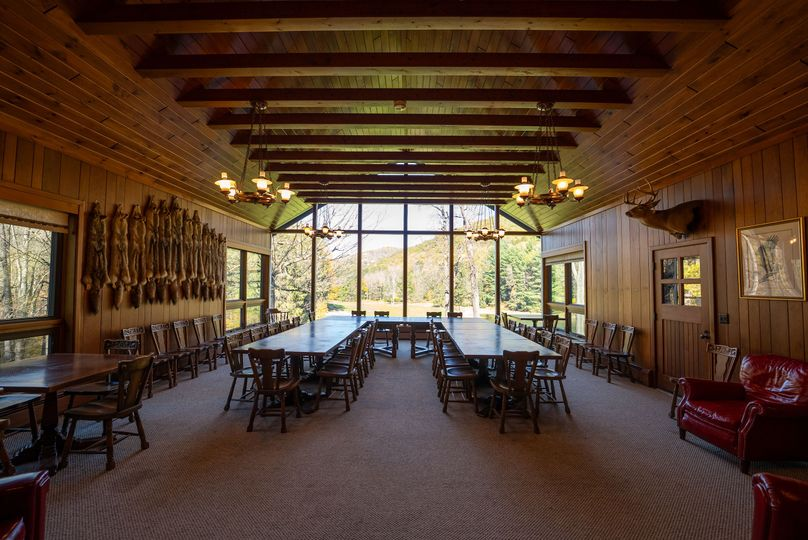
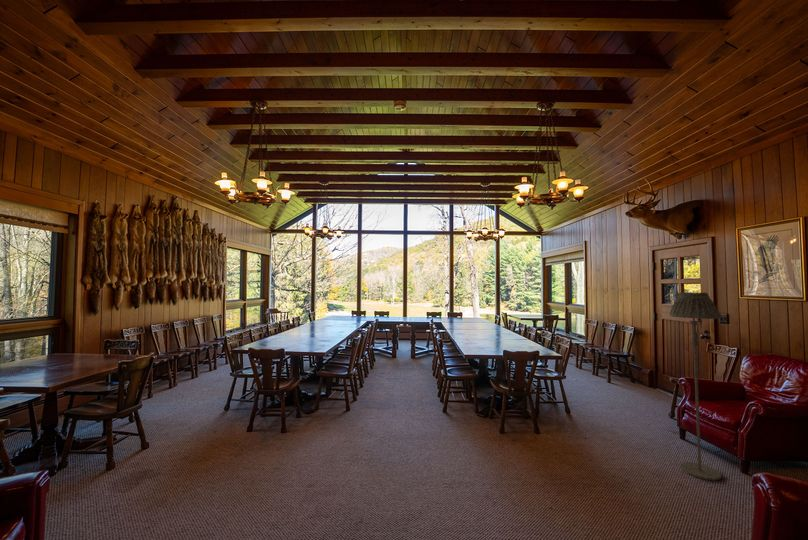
+ floor lamp [668,291,722,482]
